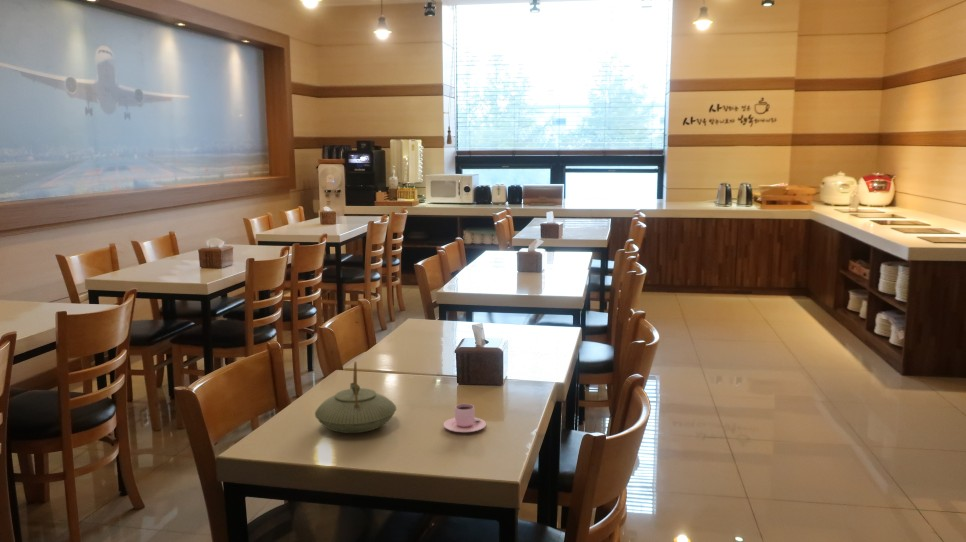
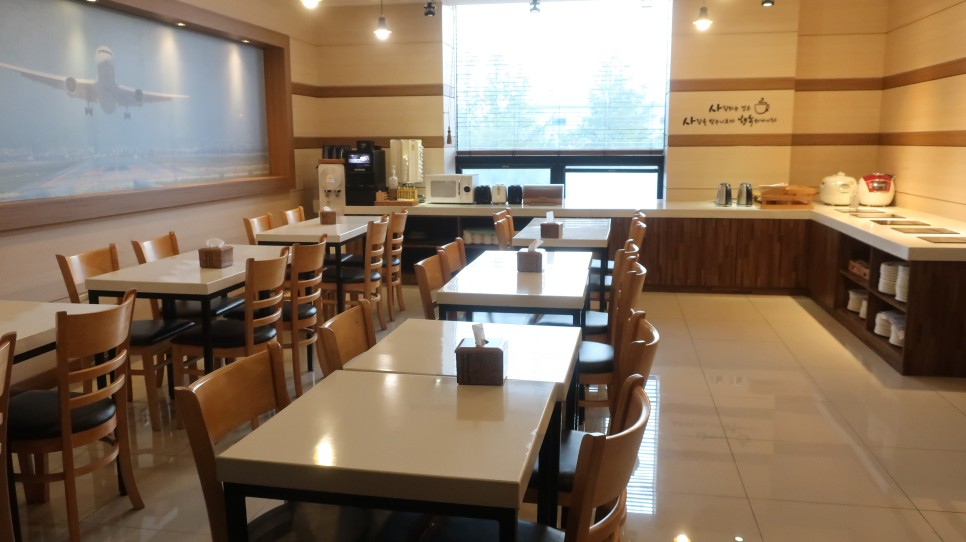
- teapot [314,360,397,434]
- teacup [442,403,487,433]
